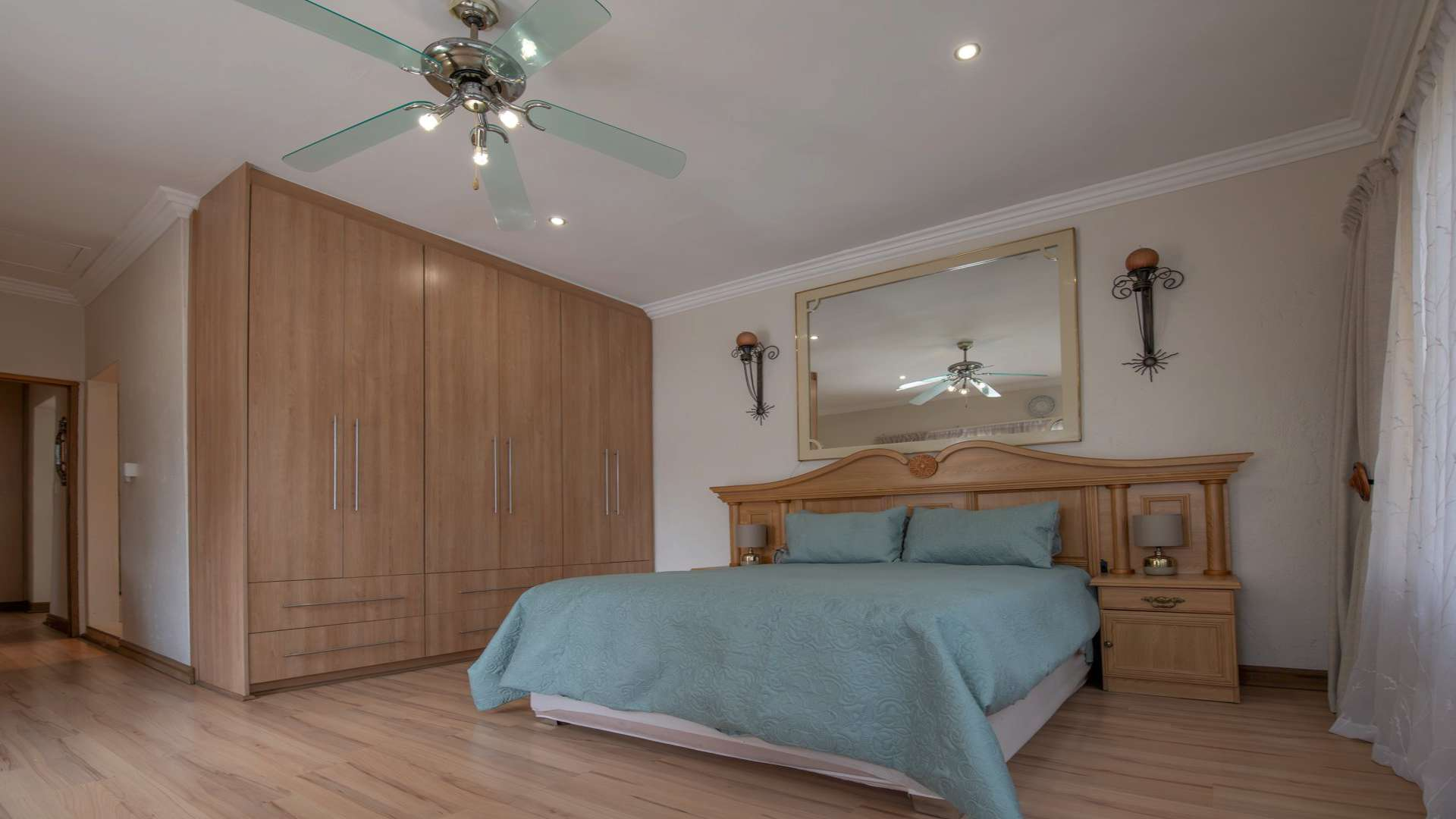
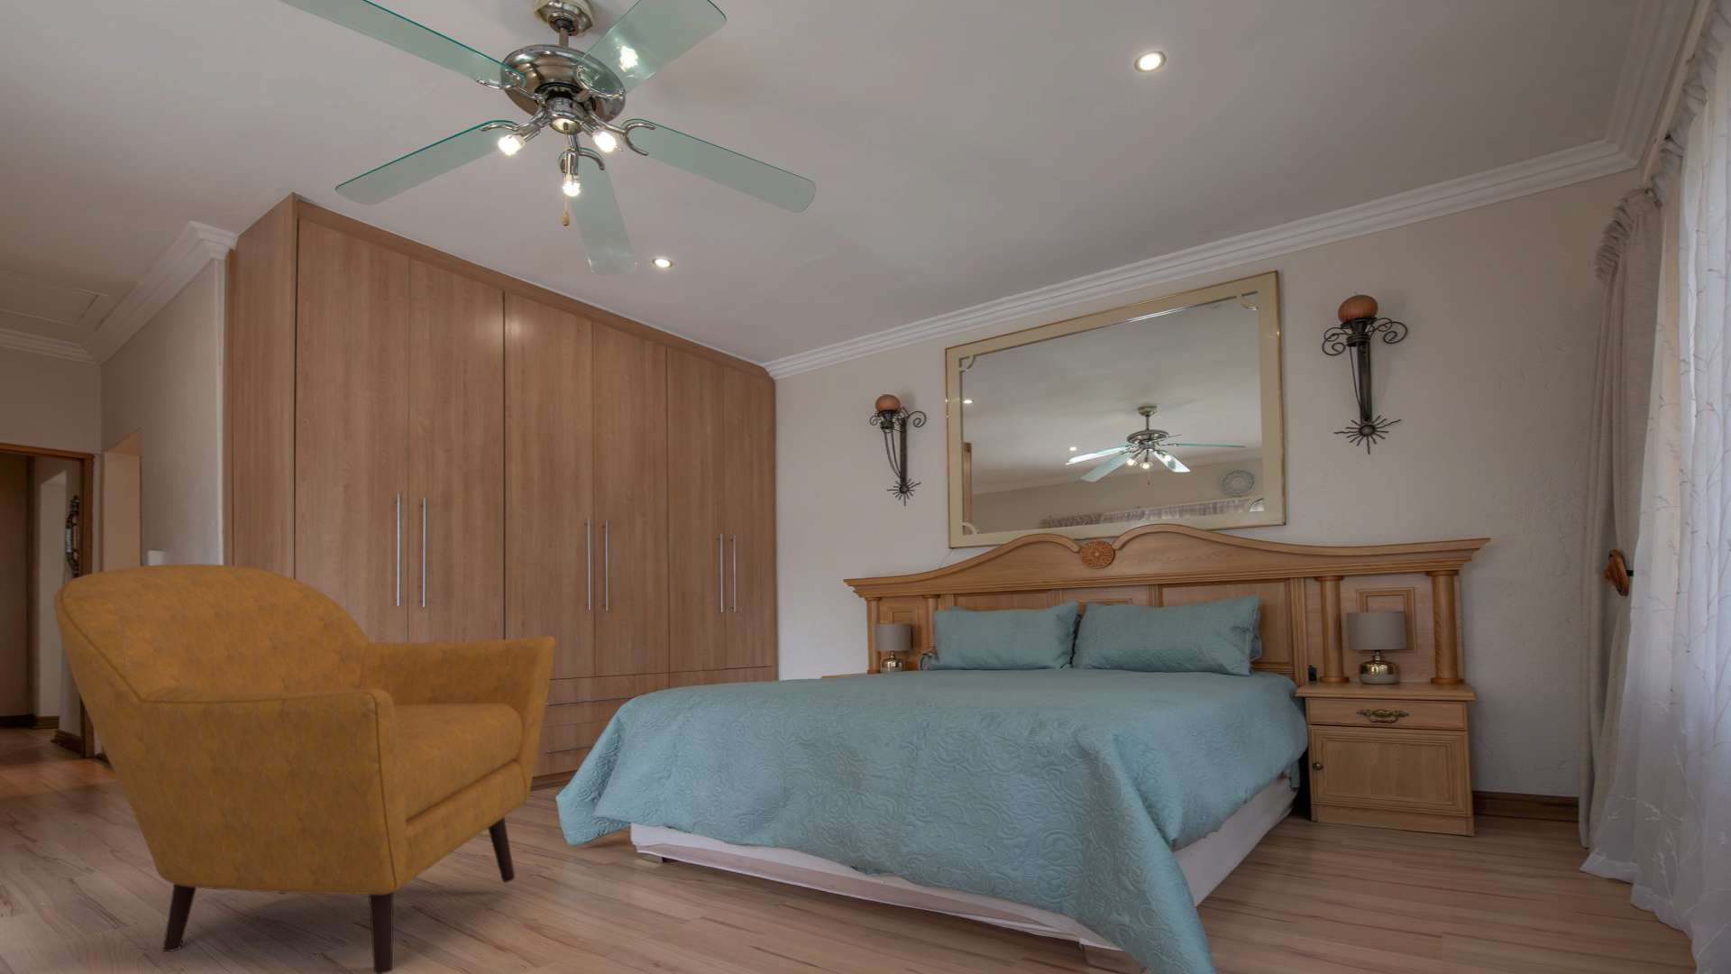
+ armchair [53,563,558,974]
